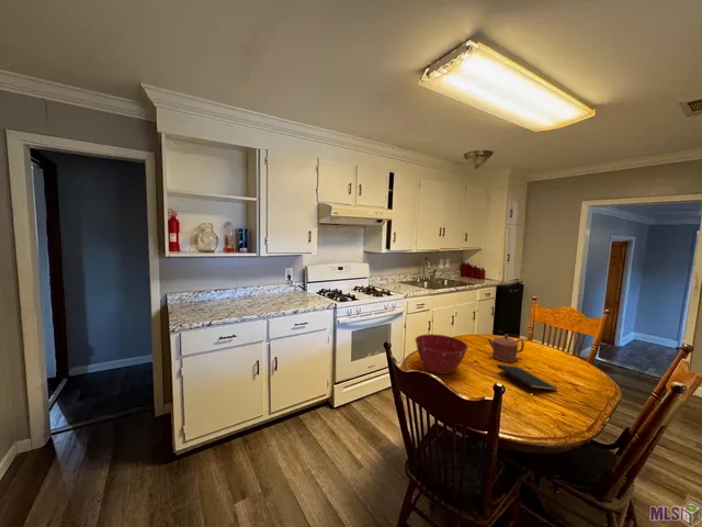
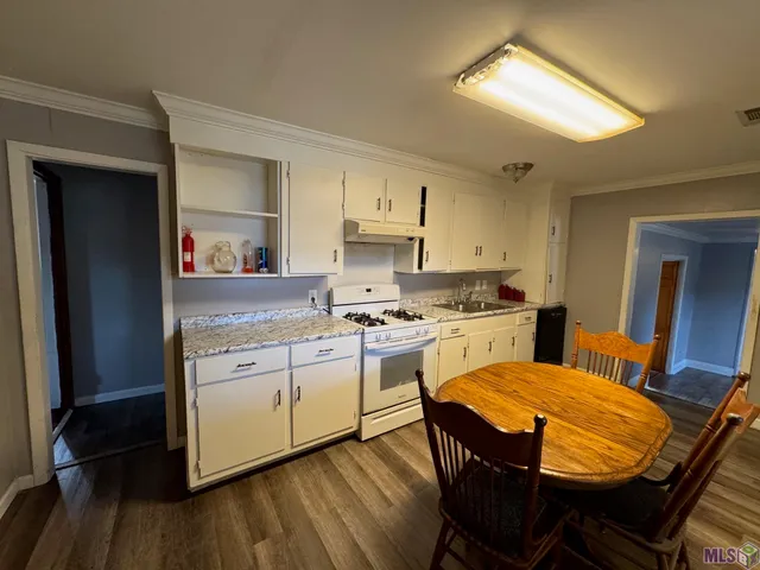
- teapot [486,333,525,363]
- mixing bowl [415,333,468,374]
- notepad [496,363,558,392]
